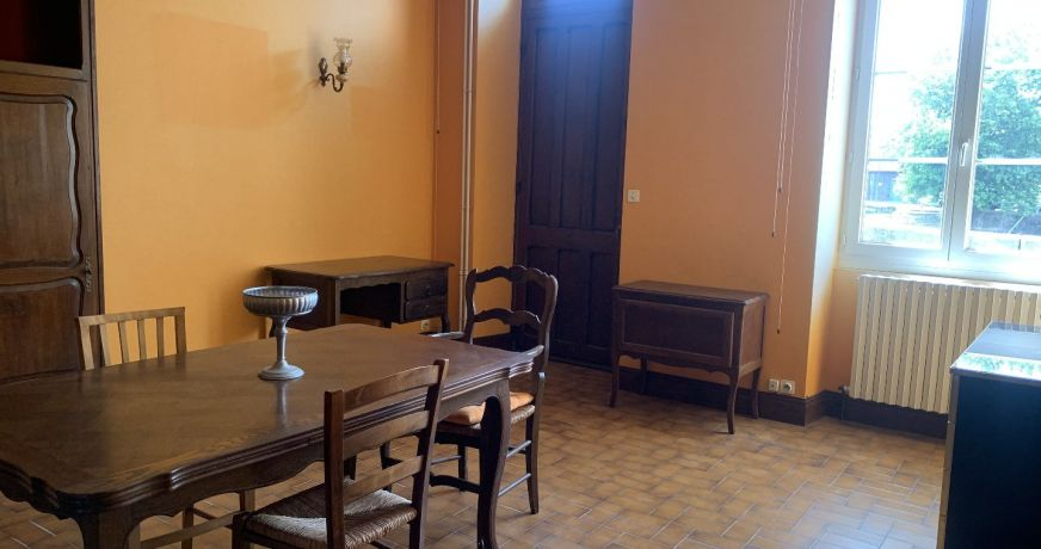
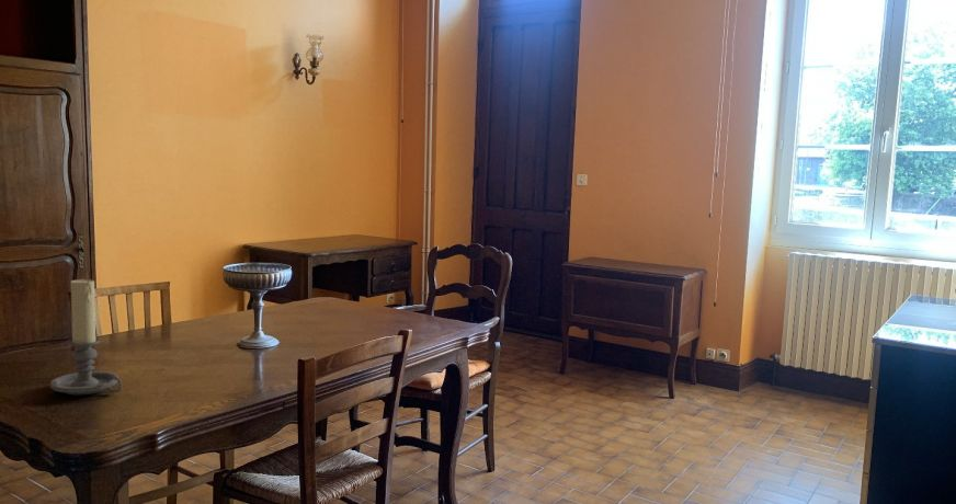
+ candle holder [49,277,123,397]
